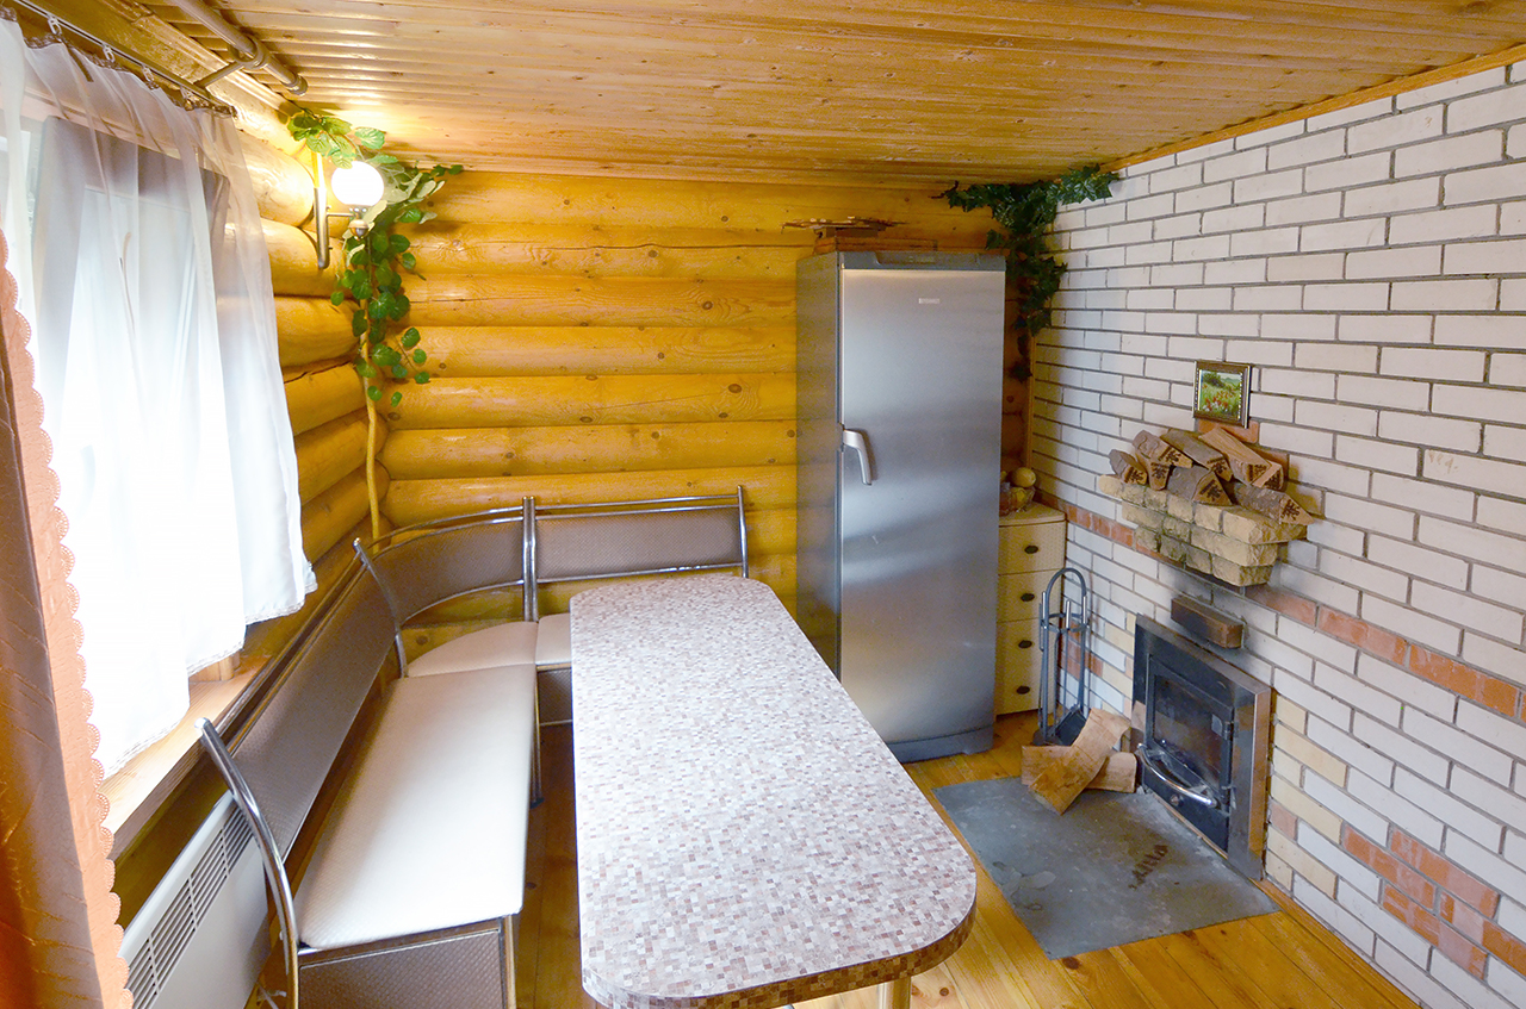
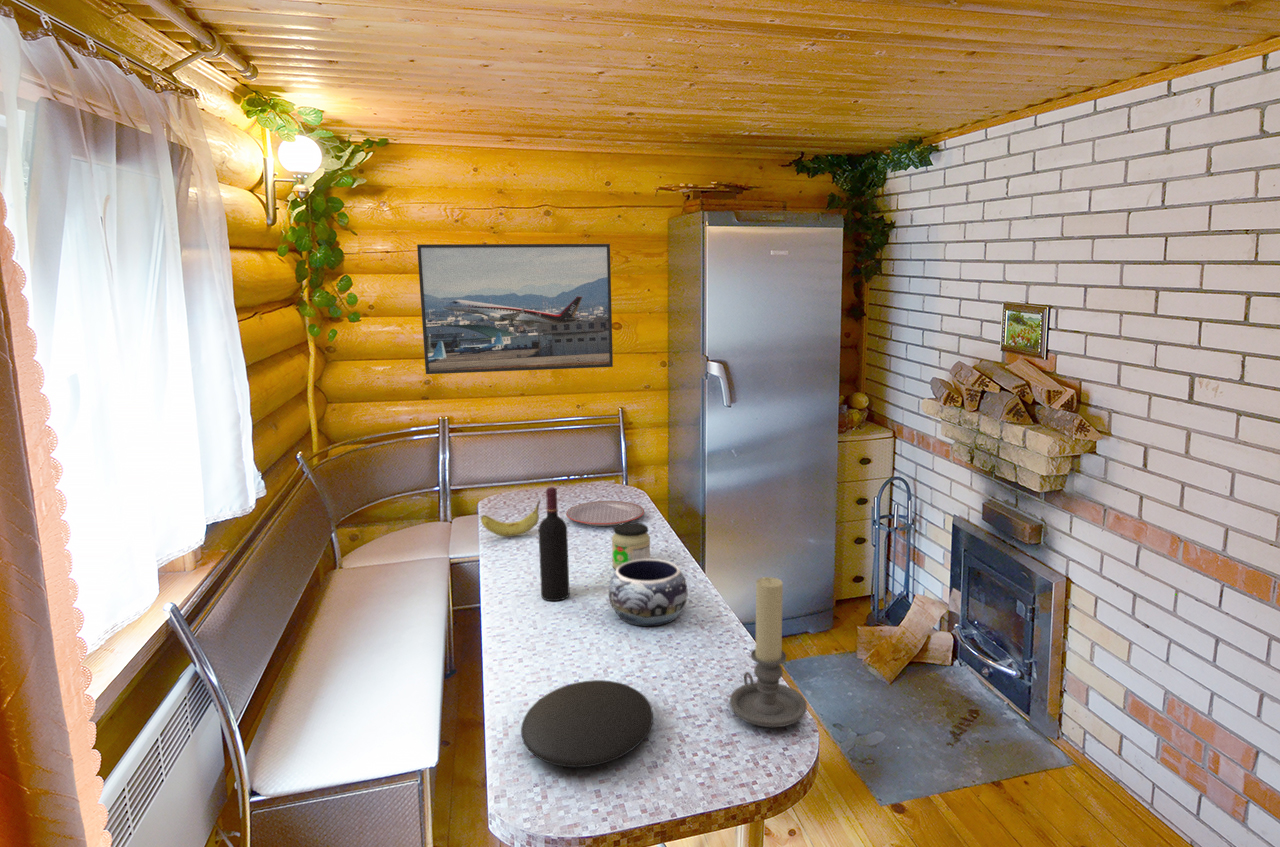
+ fruit [480,496,542,538]
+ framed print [416,243,614,375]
+ wine bottle [538,486,570,602]
+ decorative bowl [608,558,689,628]
+ candle holder [729,576,808,728]
+ jar [611,522,651,570]
+ plate [565,500,645,527]
+ plate [520,679,654,768]
